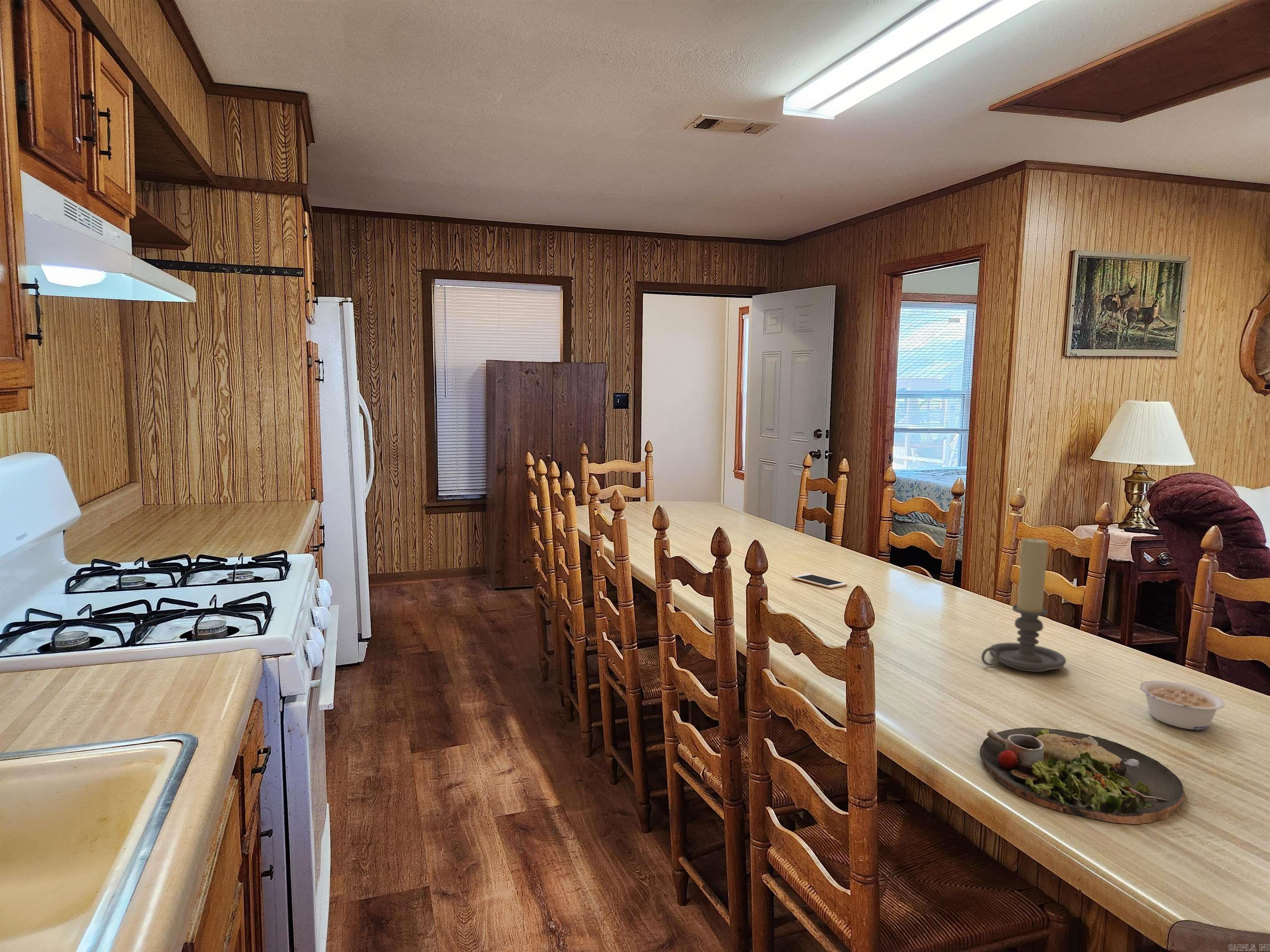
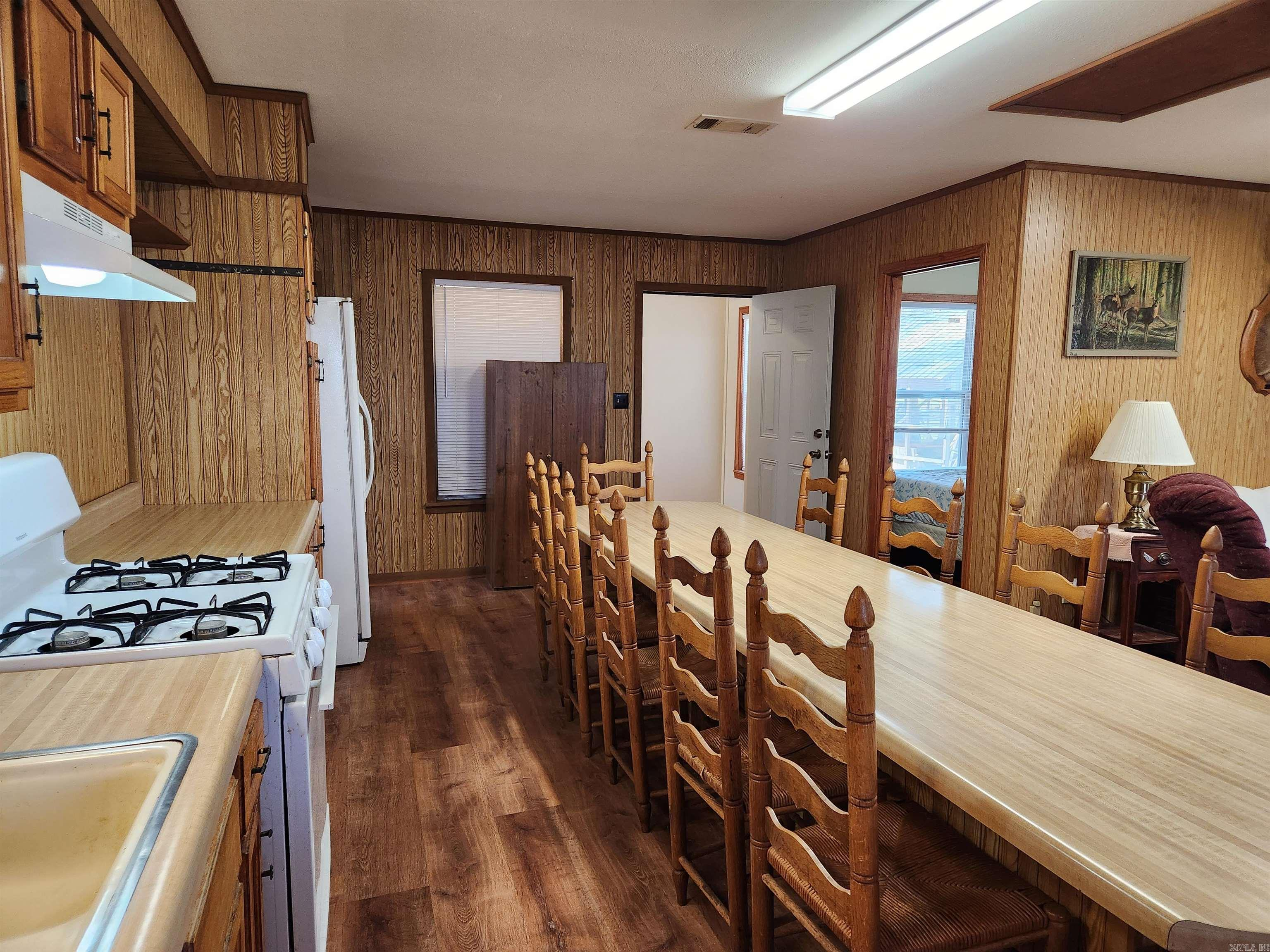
- candle holder [981,536,1067,672]
- cell phone [791,573,848,589]
- dinner plate [979,727,1185,825]
- legume [1139,680,1226,730]
